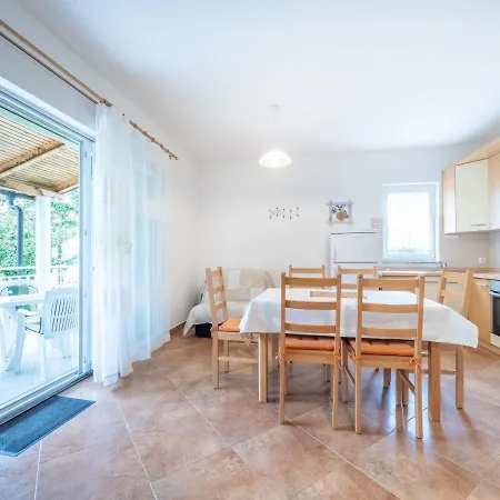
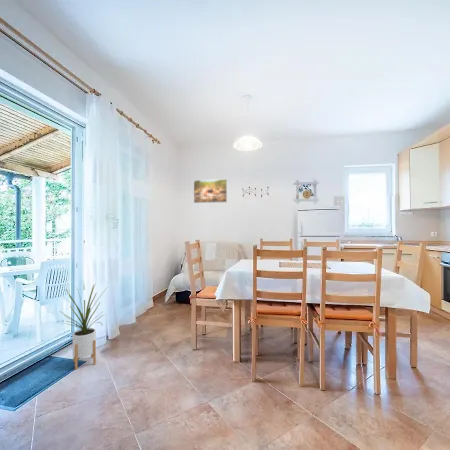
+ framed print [193,178,228,204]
+ house plant [59,281,107,370]
